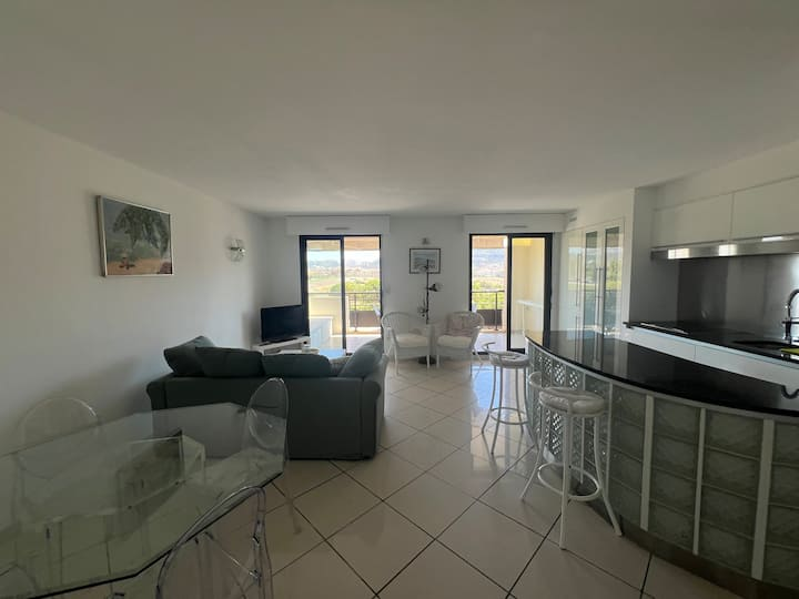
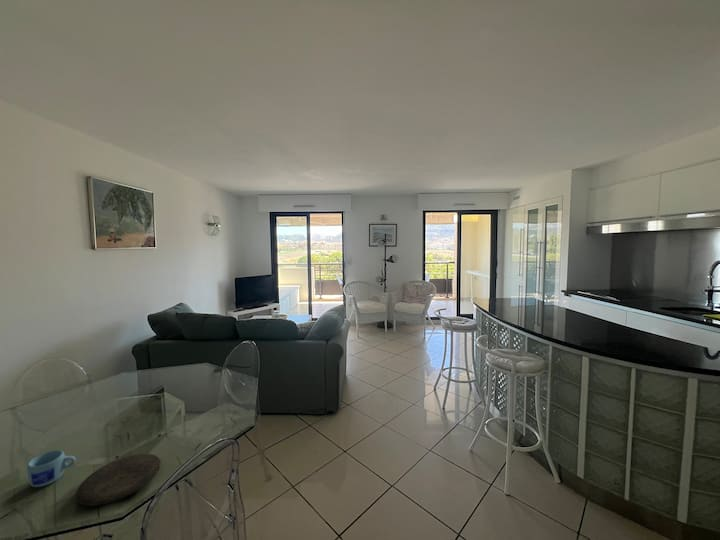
+ plate [75,453,162,507]
+ mug [26,449,76,488]
